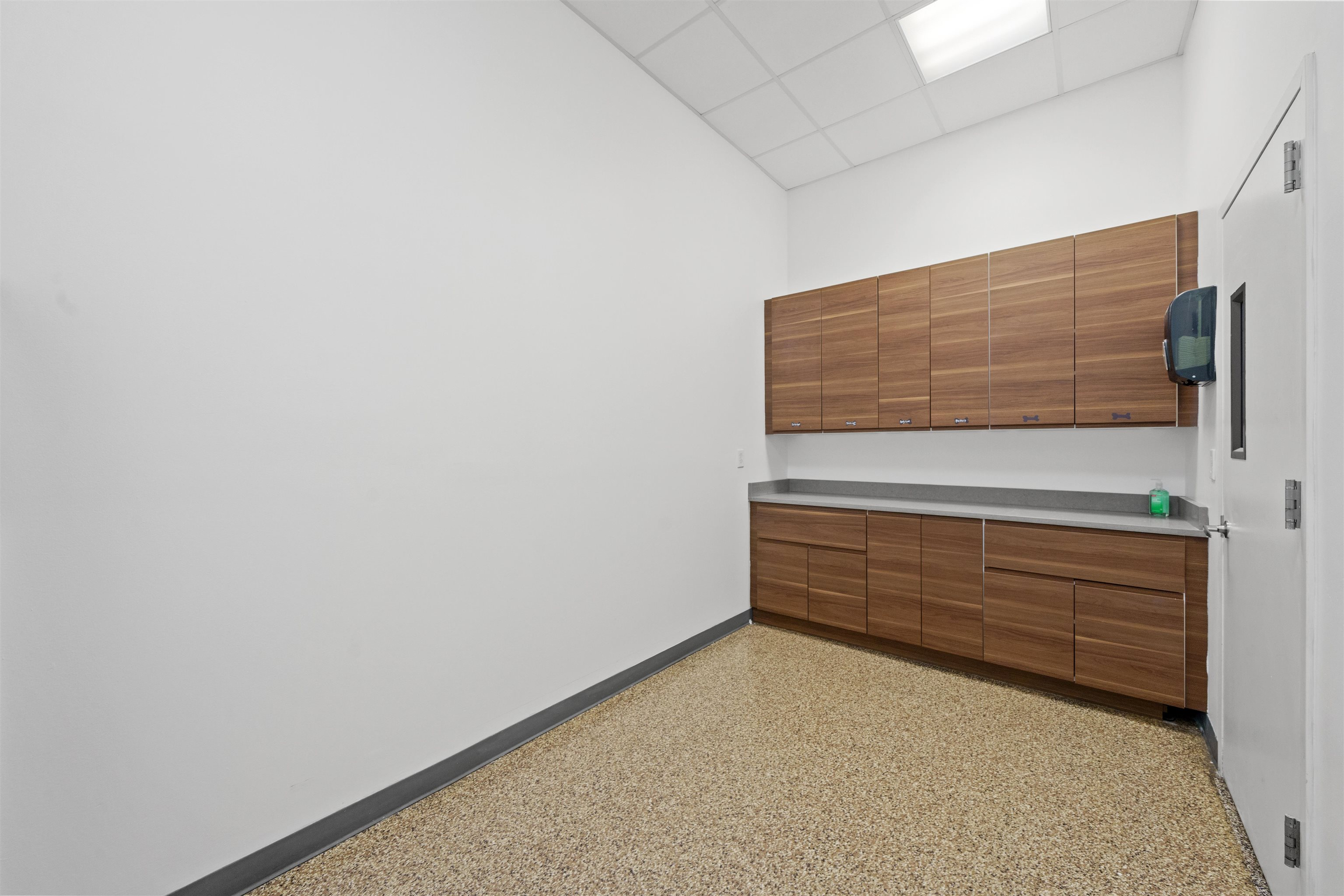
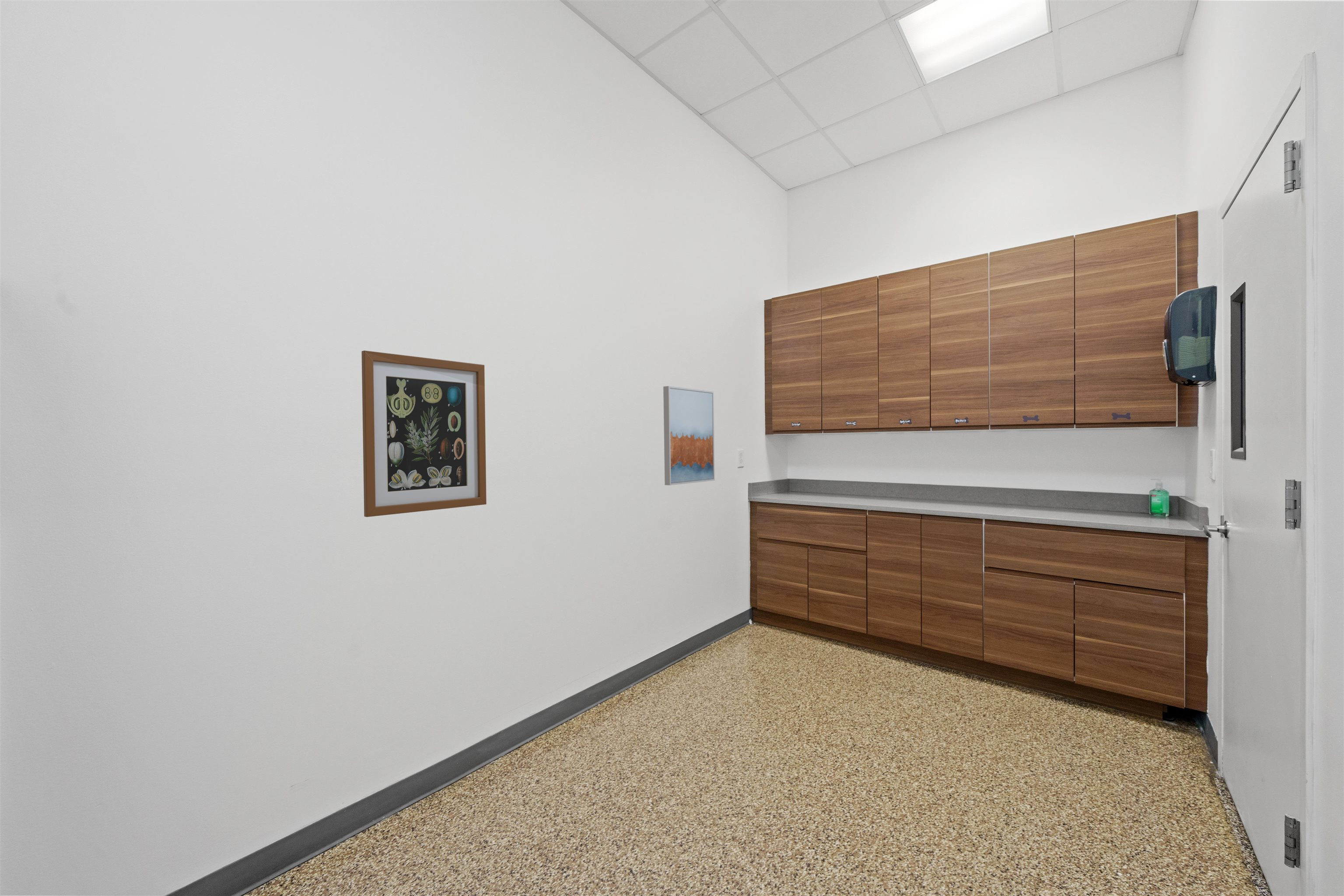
+ wall art [663,385,715,486]
+ wall art [361,350,487,518]
